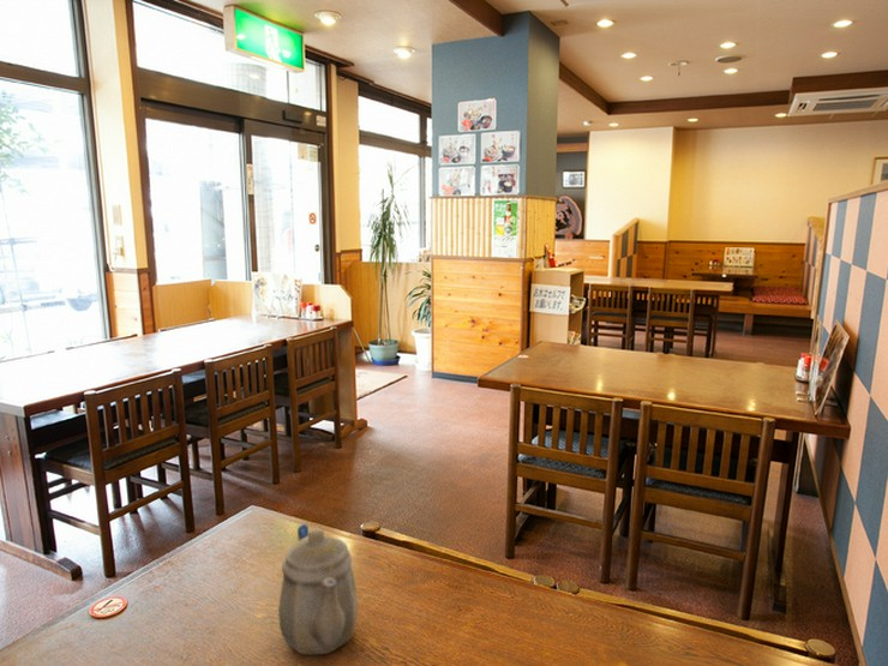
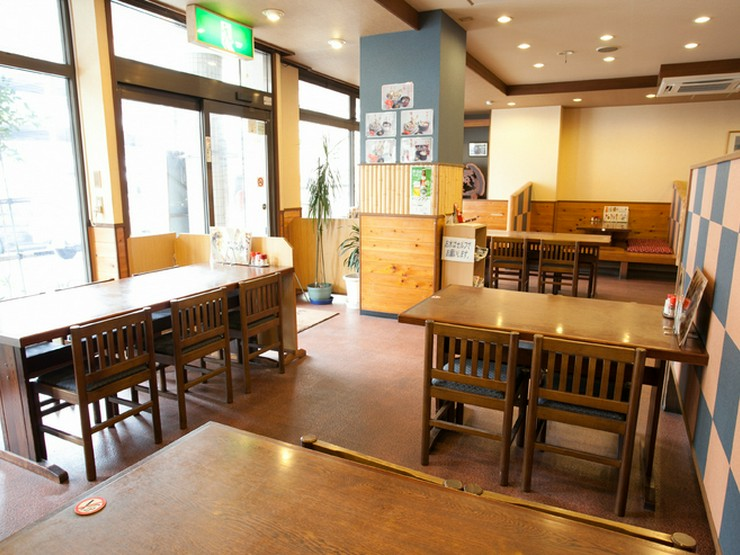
- teapot [277,523,359,655]
